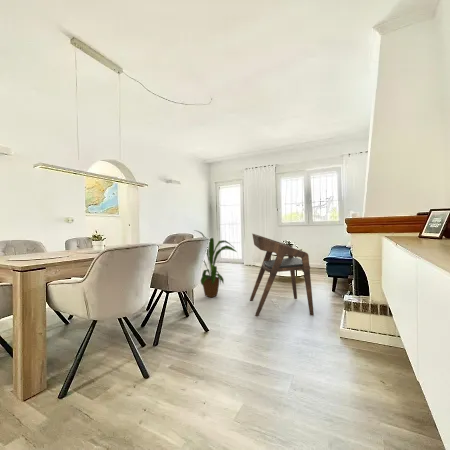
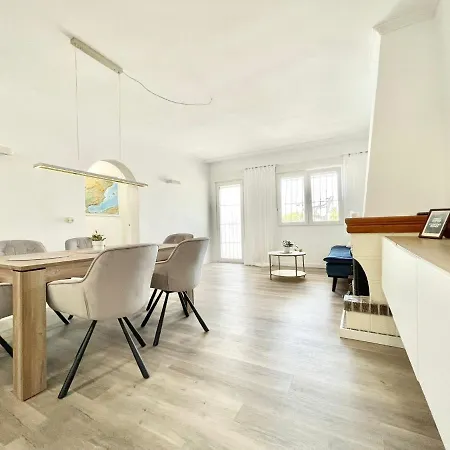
- house plant [193,229,238,299]
- armchair [249,232,315,317]
